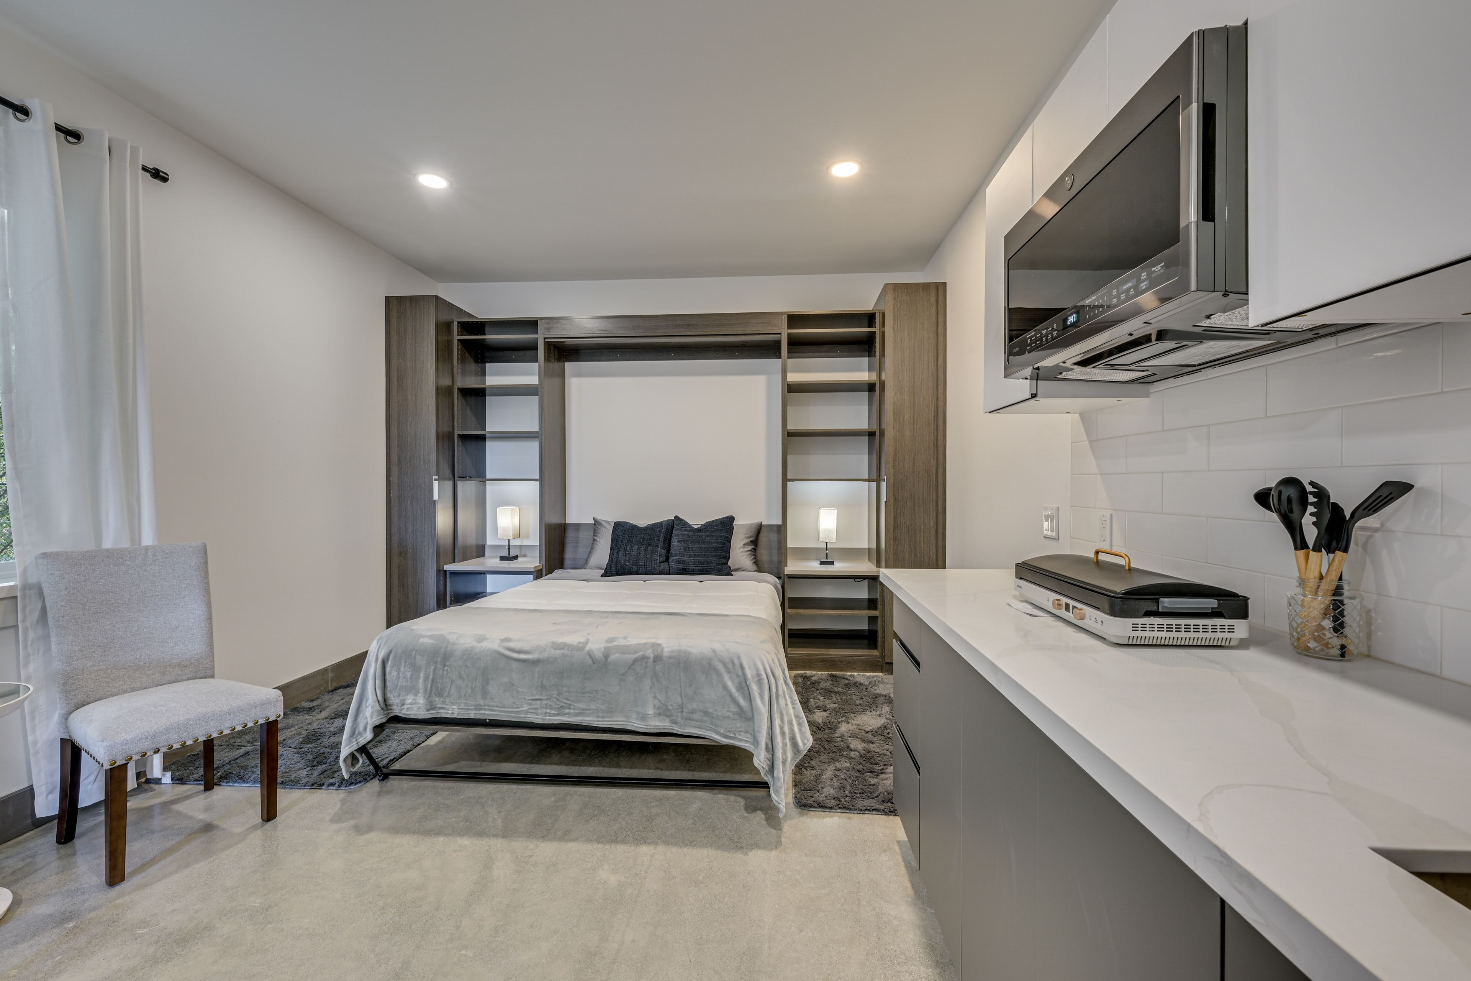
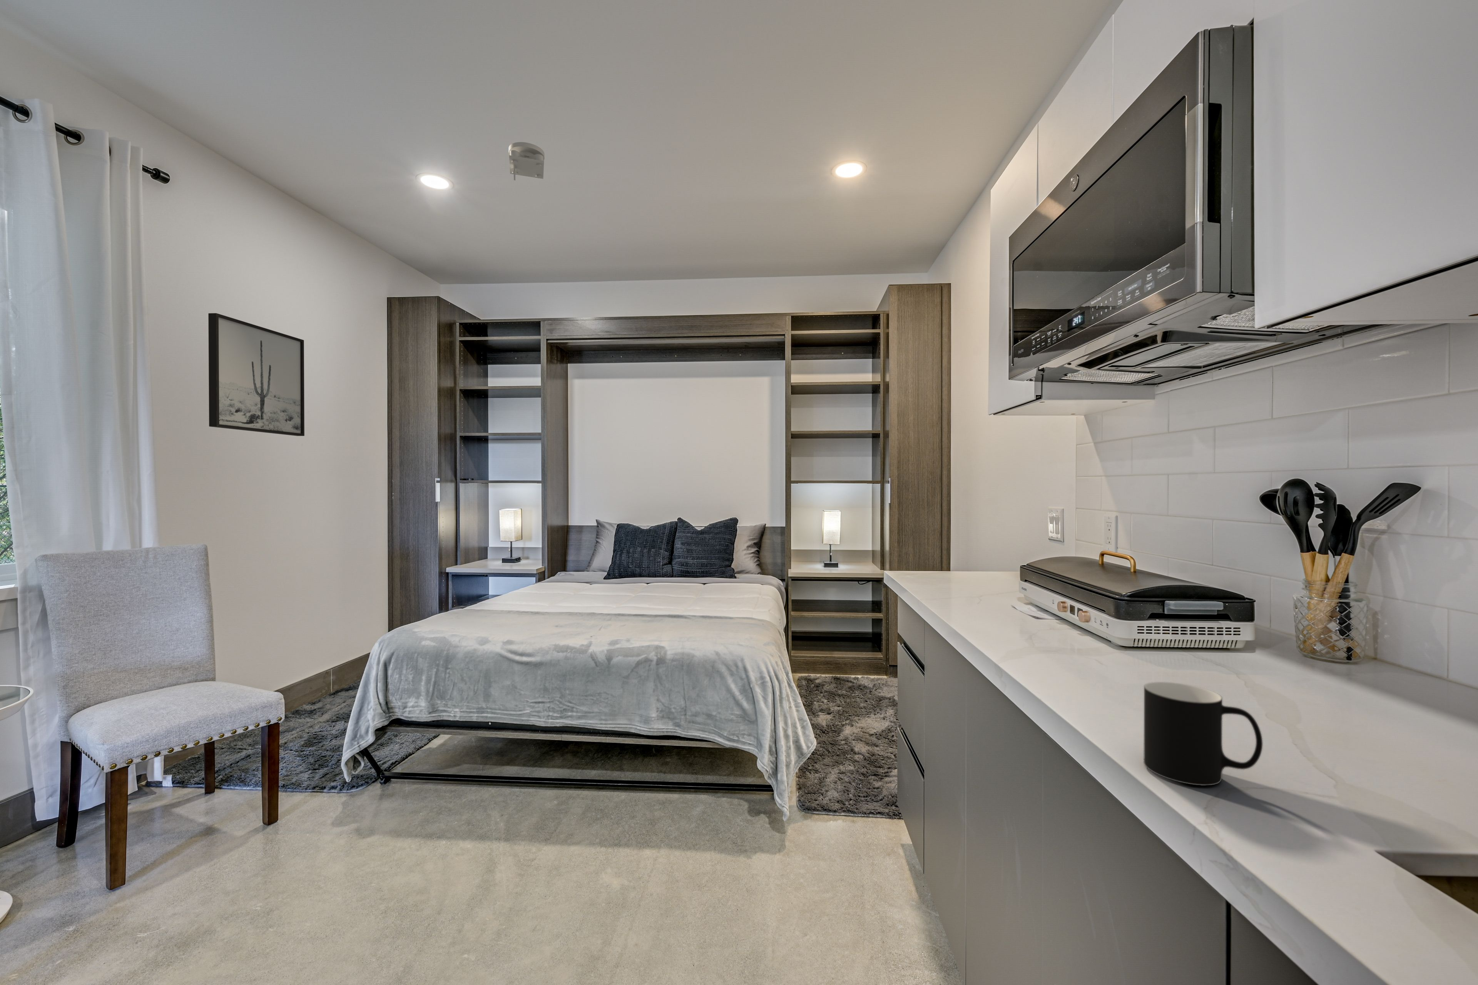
+ wall art [208,313,305,436]
+ smoke detector [508,142,545,181]
+ cup [1144,682,1264,786]
